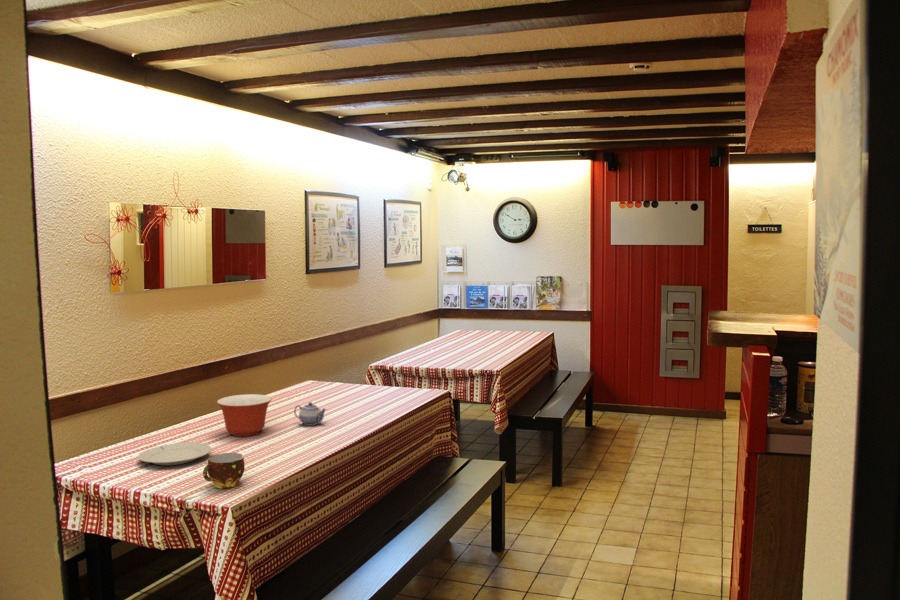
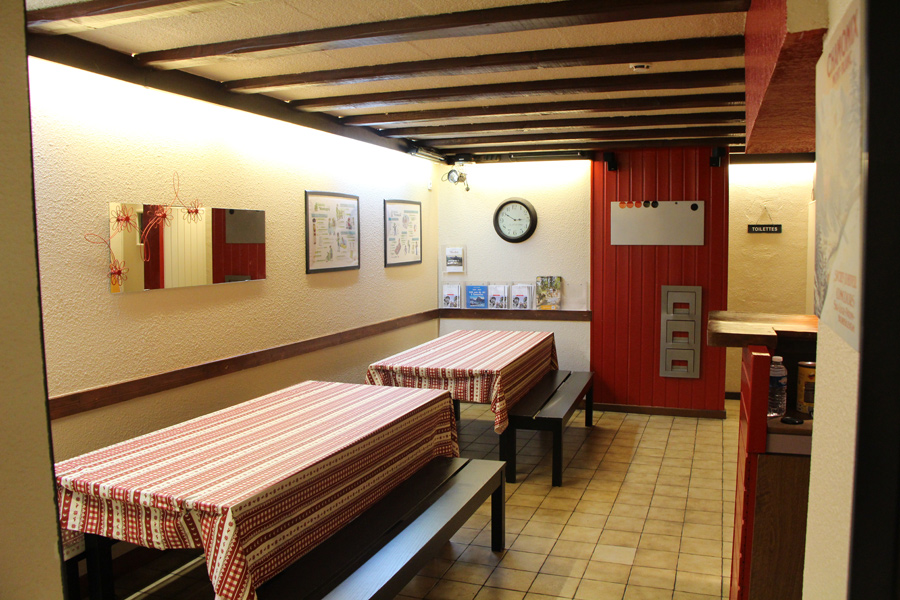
- mixing bowl [216,393,273,437]
- teapot [293,401,328,427]
- cup [202,452,246,489]
- chinaware [137,441,212,466]
